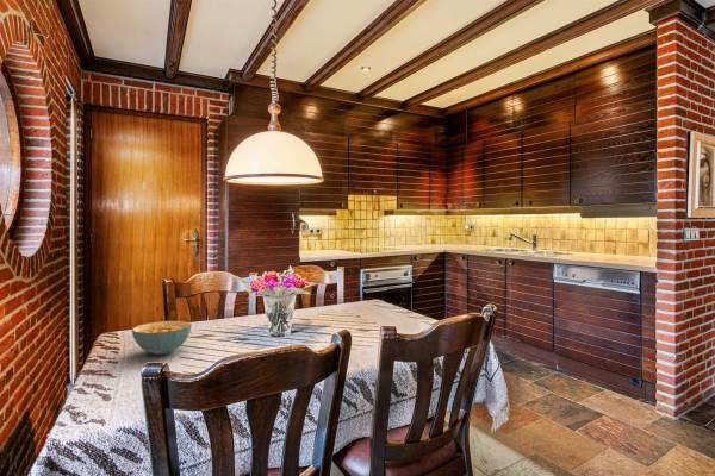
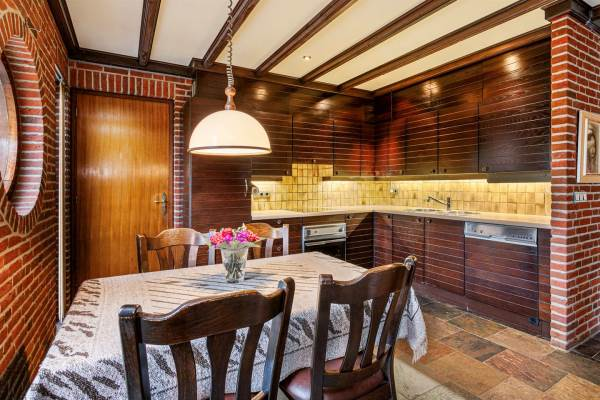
- cereal bowl [131,320,193,356]
